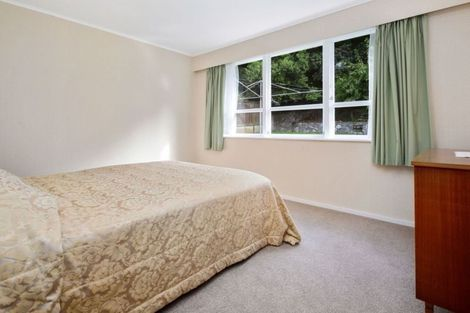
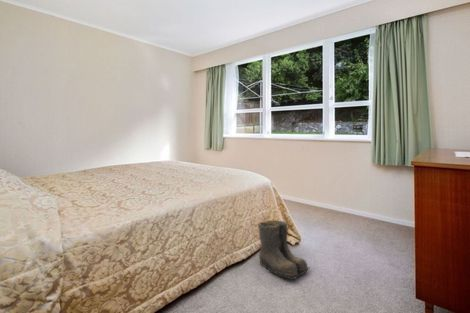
+ boots [257,219,310,280]
